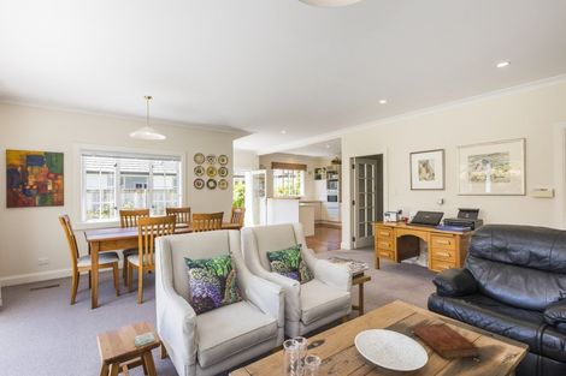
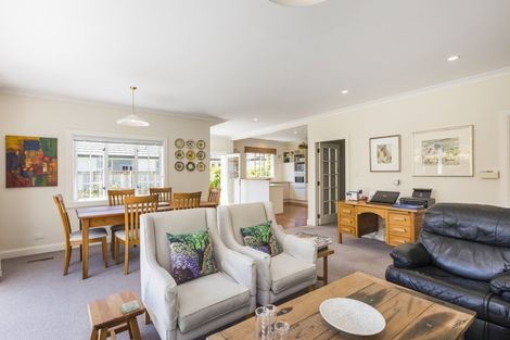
- bible [412,322,480,360]
